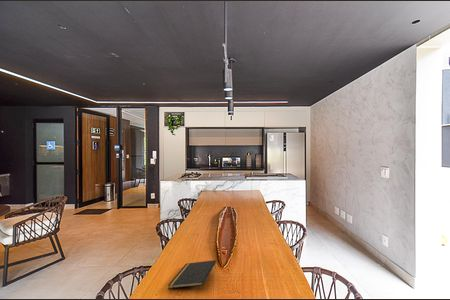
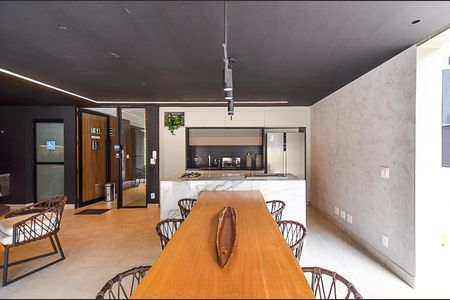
- notepad [167,259,217,290]
